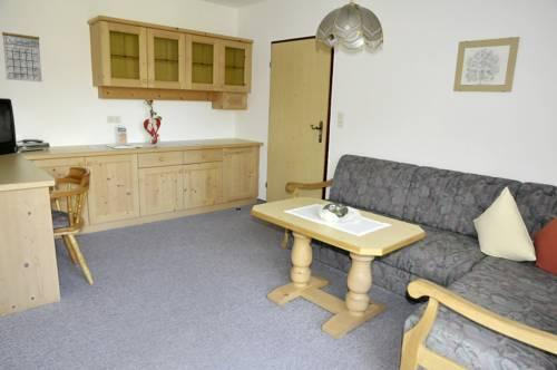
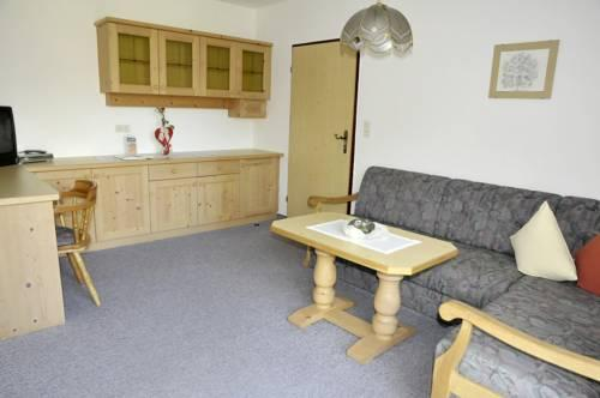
- calendar [1,26,43,82]
